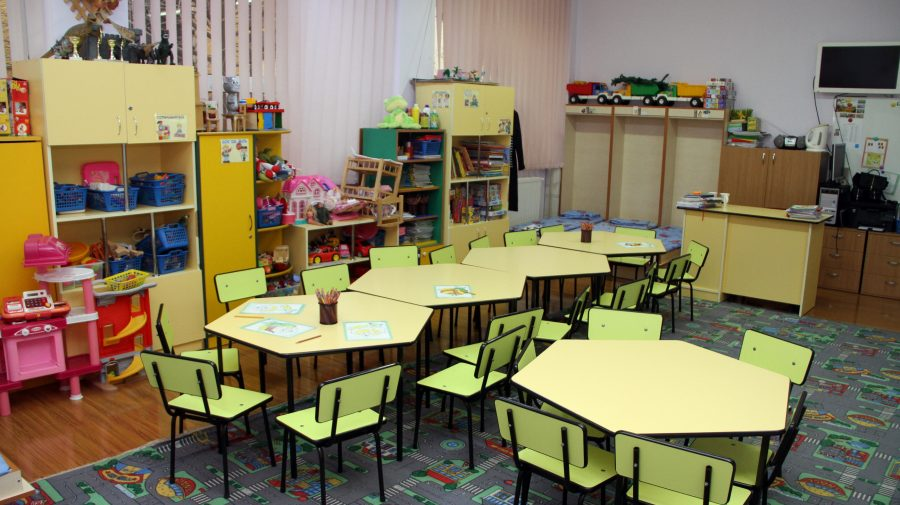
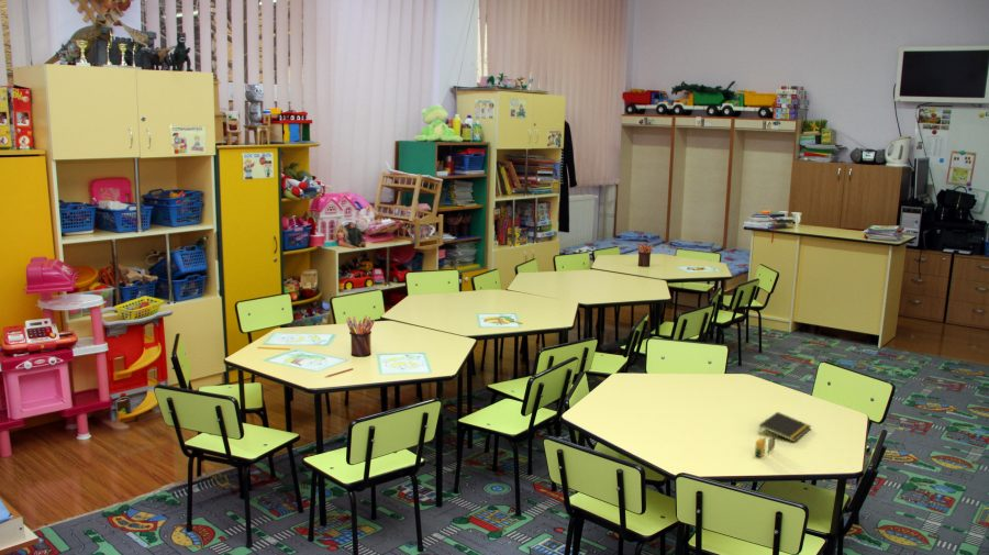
+ crayon [754,434,776,458]
+ notepad [757,411,812,443]
